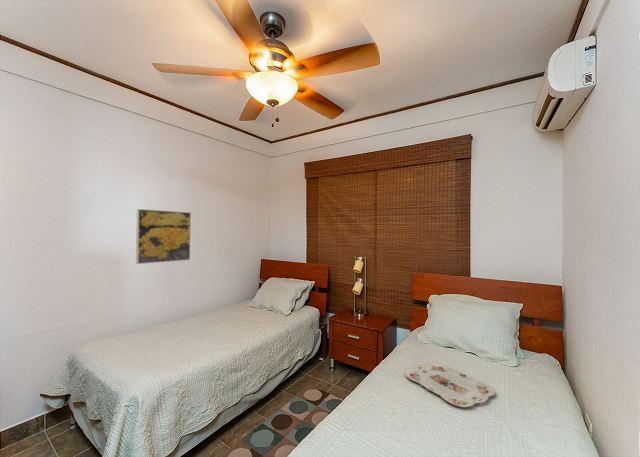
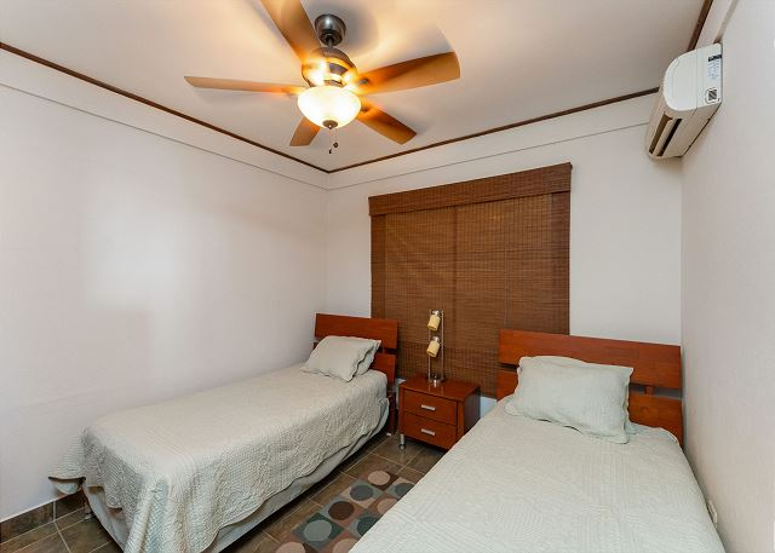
- serving tray [404,362,496,408]
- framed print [135,208,192,265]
